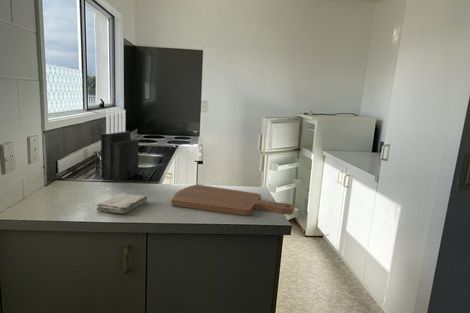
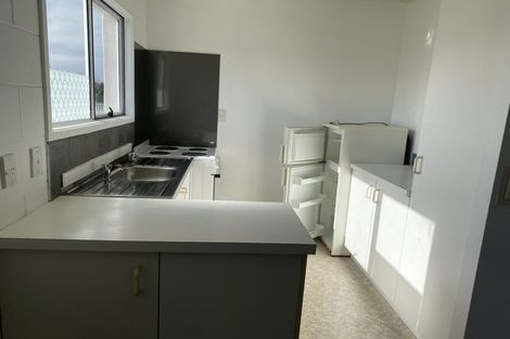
- knife block [100,109,140,182]
- washcloth [95,192,148,215]
- cutting board [170,183,295,217]
